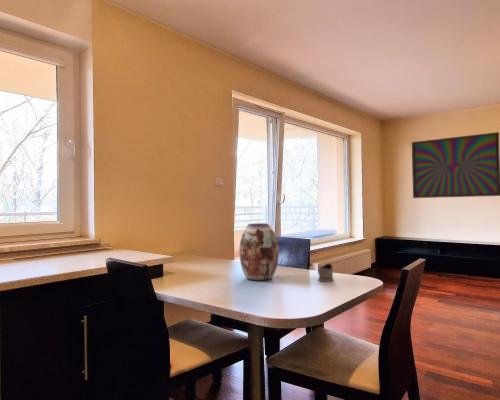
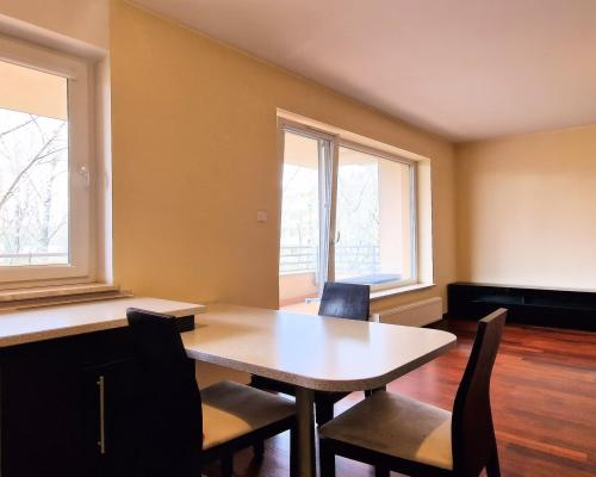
- vase [239,222,280,282]
- tea glass holder [317,263,335,282]
- television [411,131,500,199]
